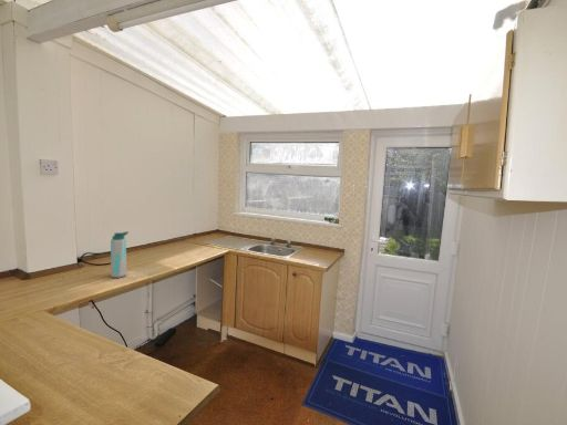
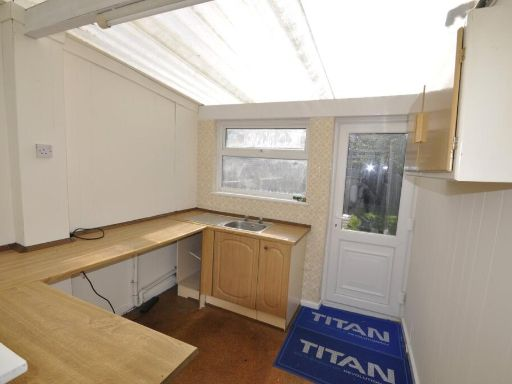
- water bottle [110,230,130,279]
